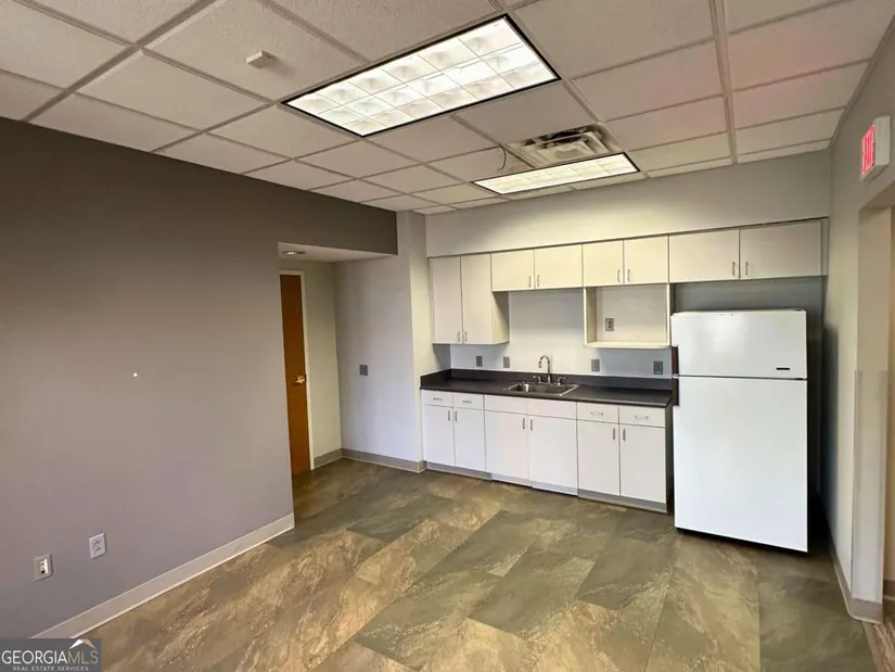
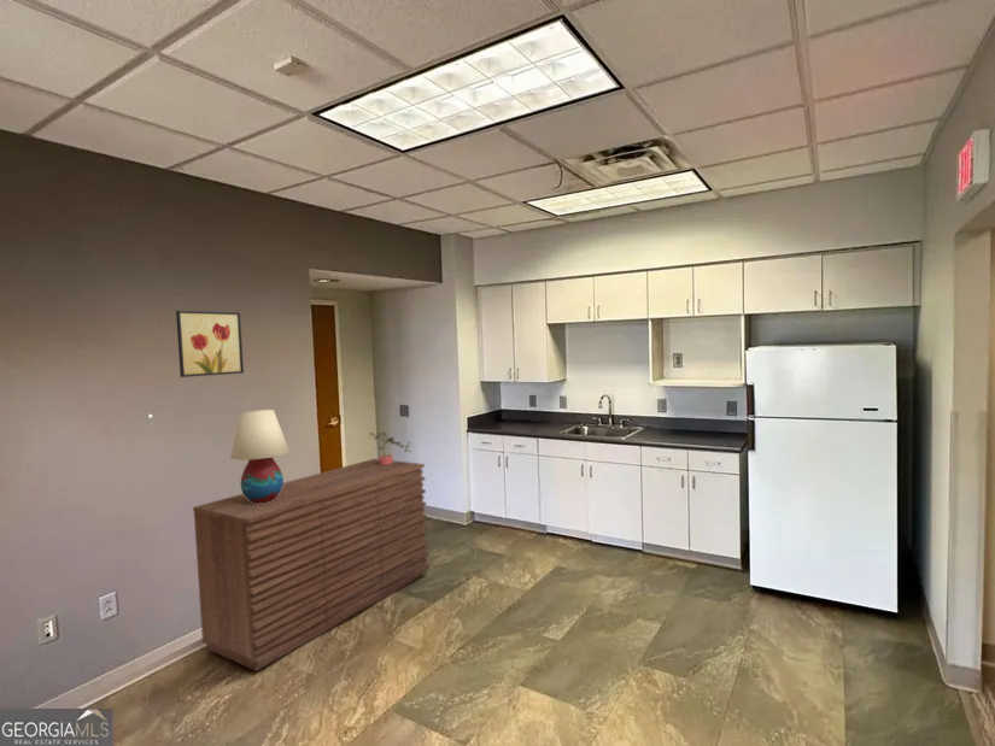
+ table lamp [229,409,291,504]
+ potted plant [369,430,411,465]
+ wall art [175,310,245,378]
+ sideboard [192,458,431,672]
